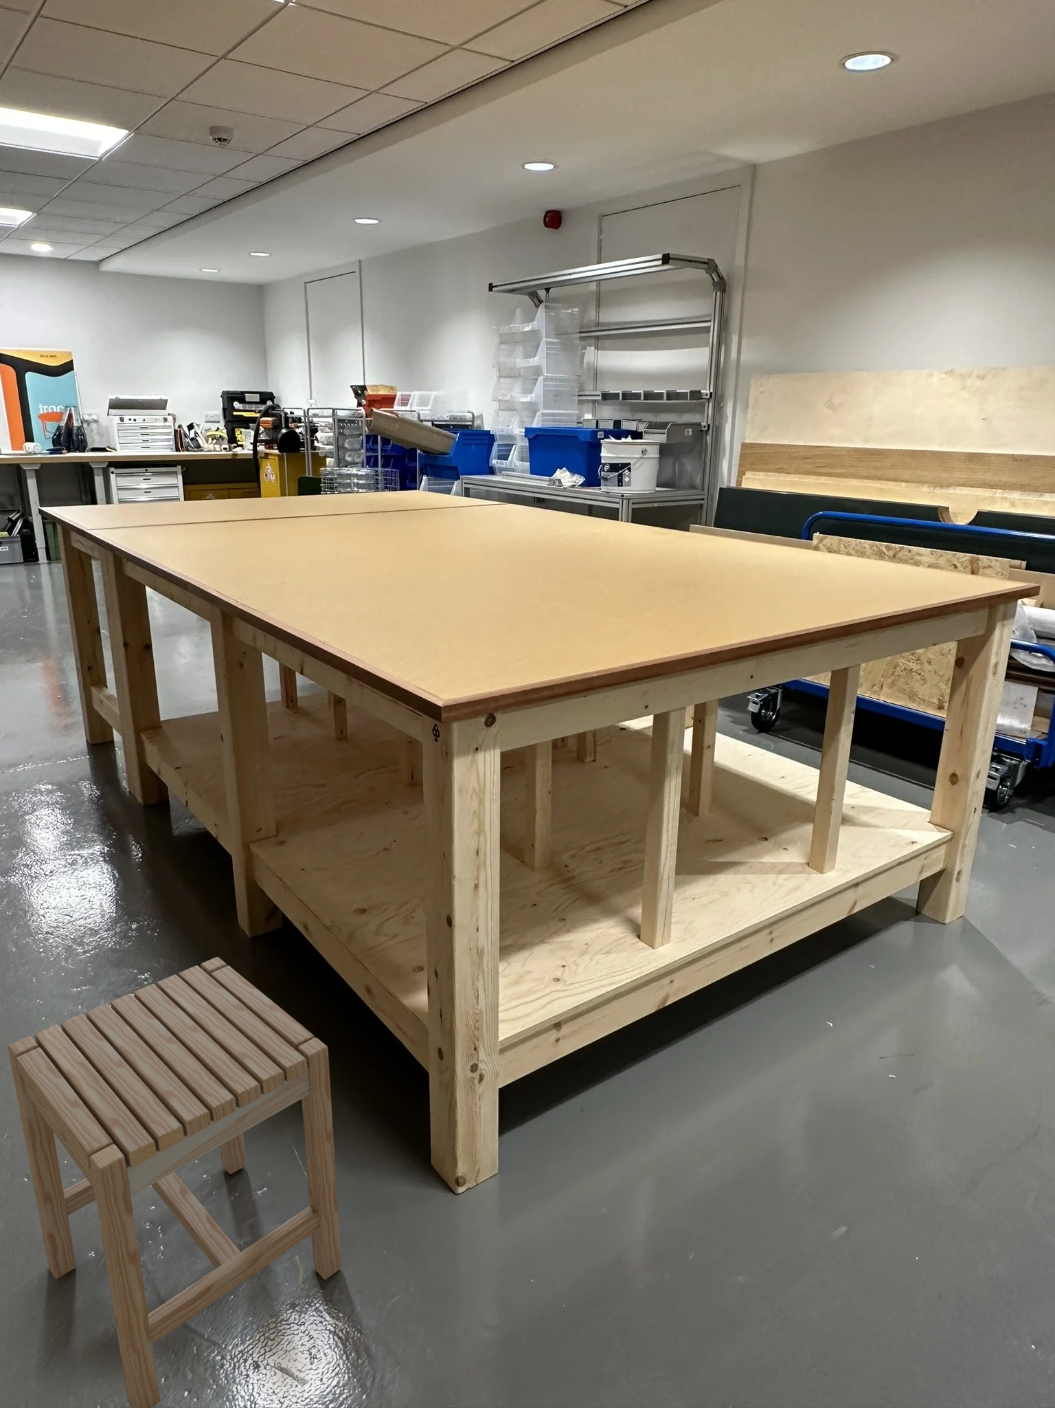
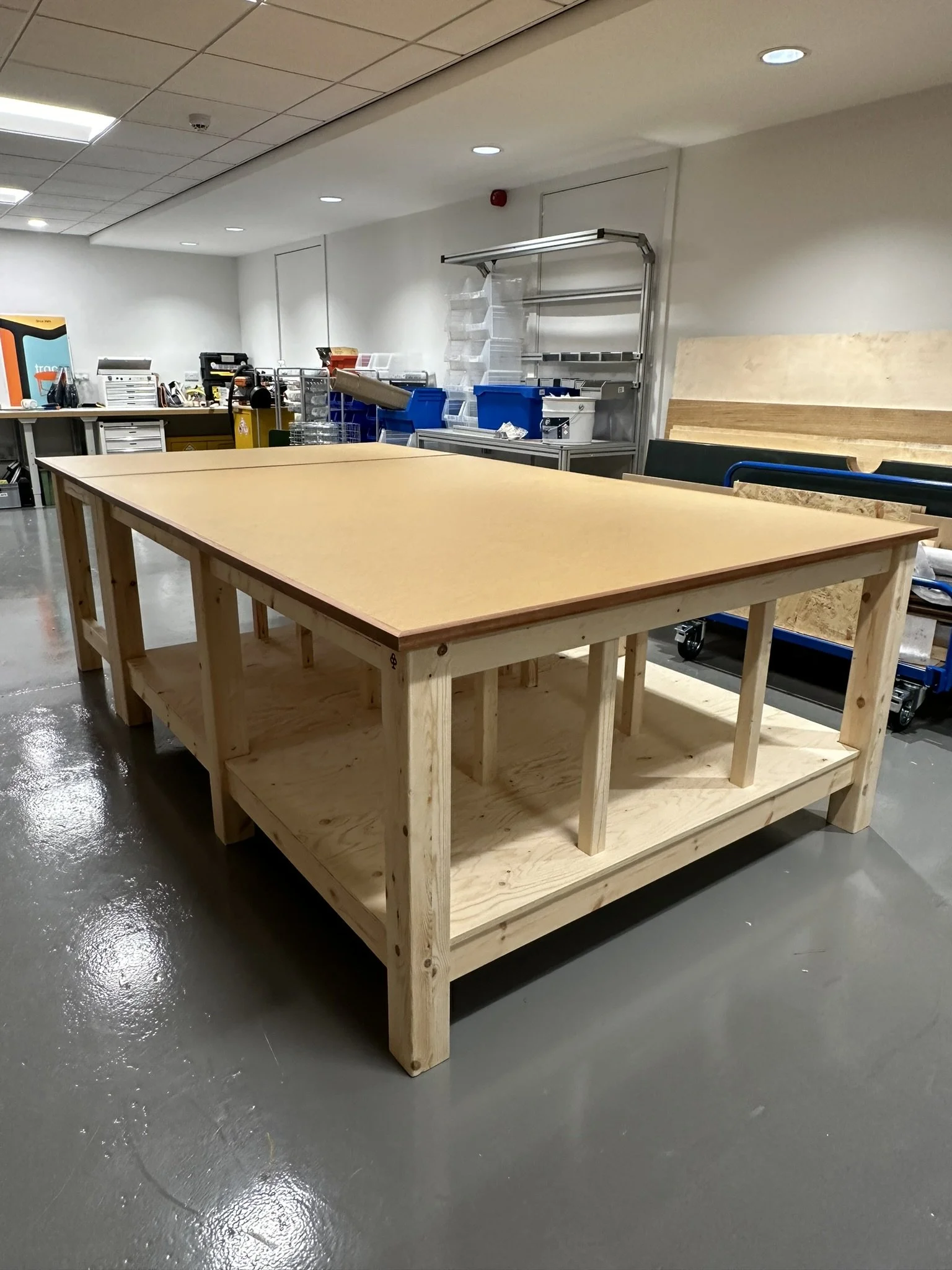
- stool [8,957,342,1408]
